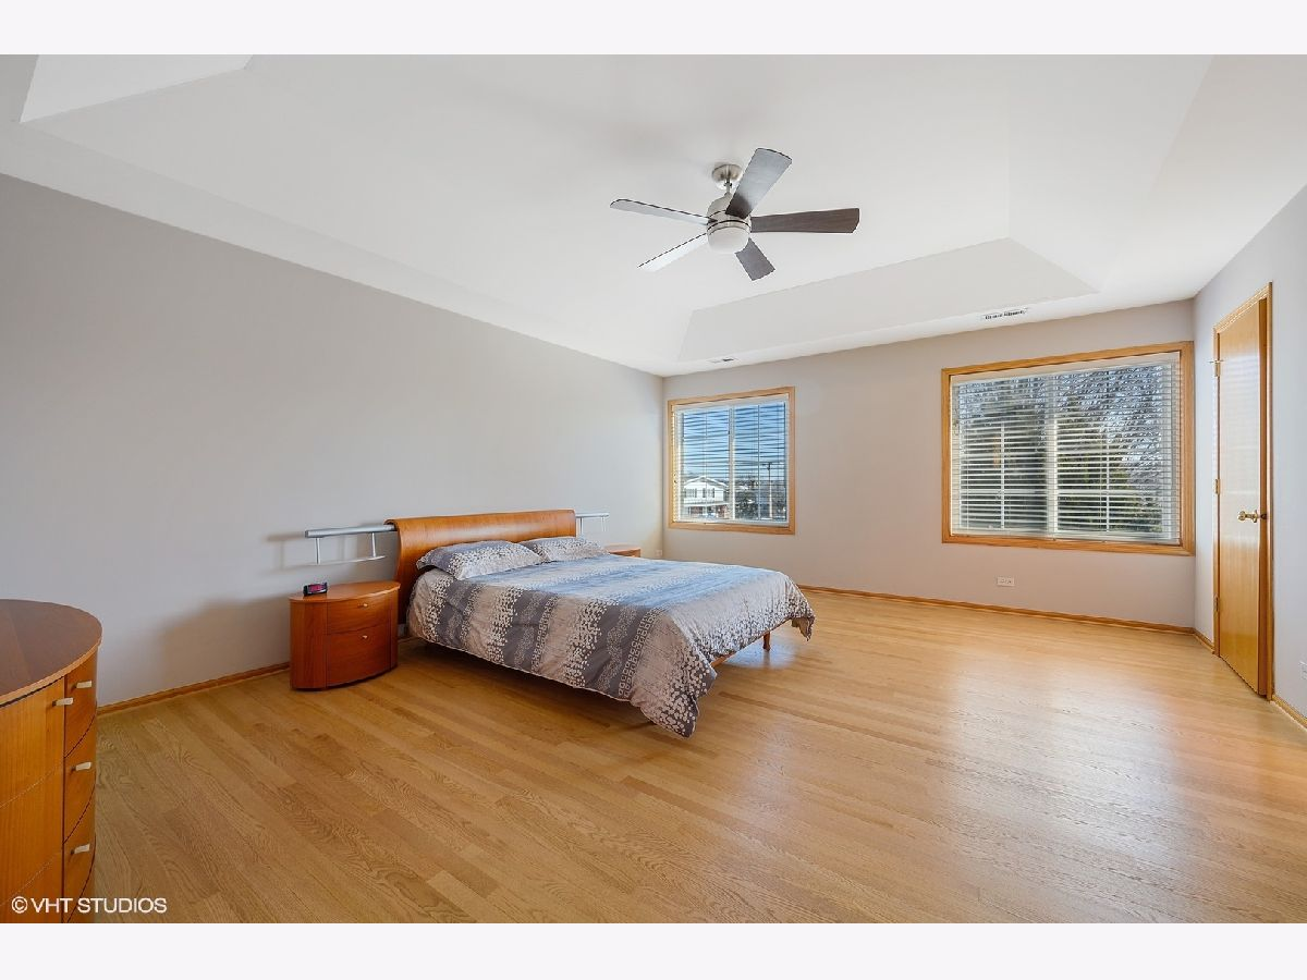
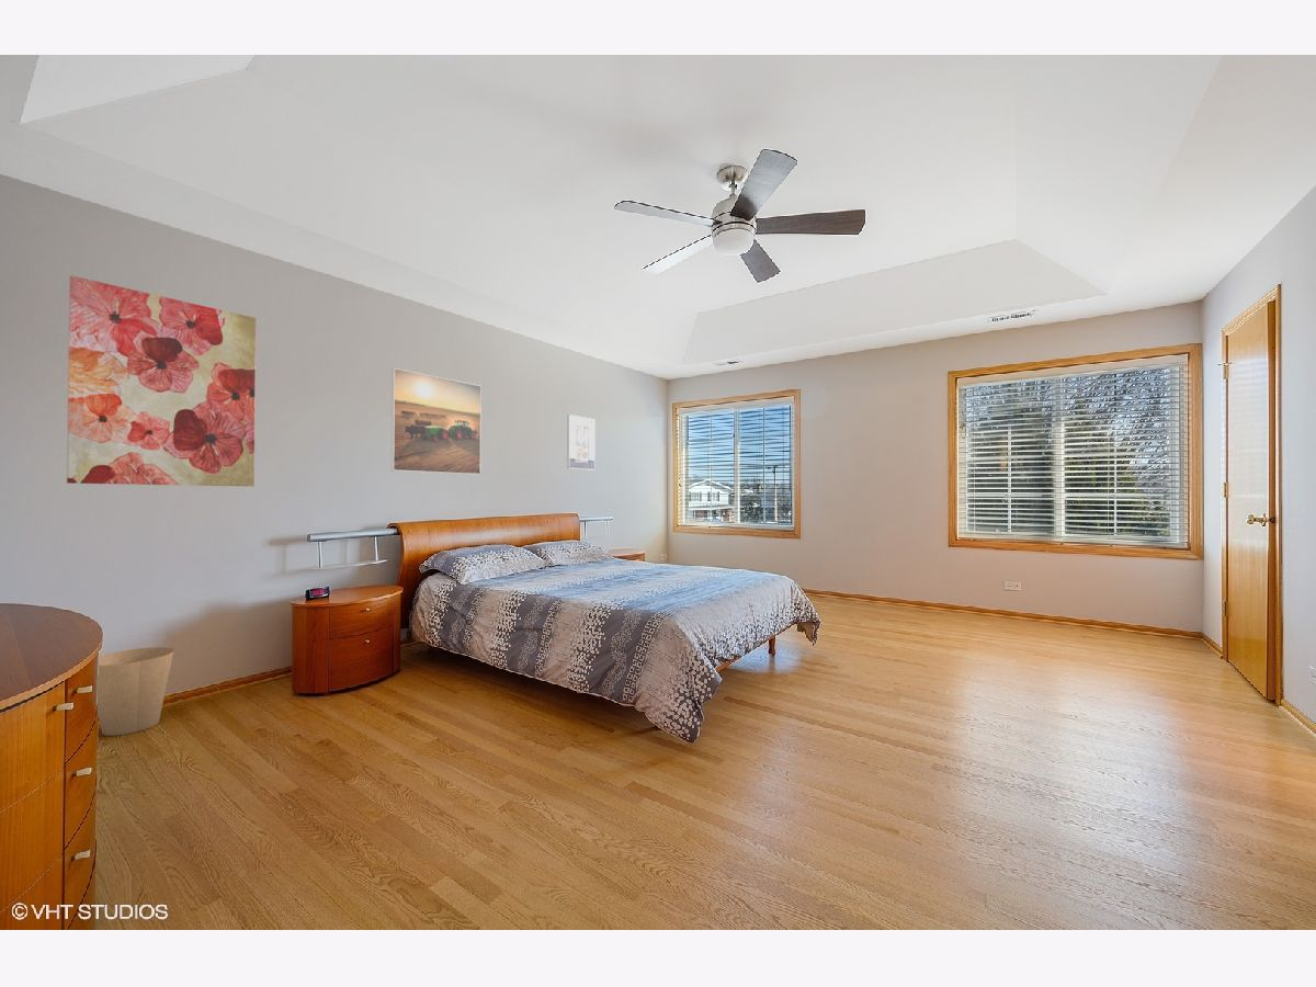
+ trash can [97,646,174,737]
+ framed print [566,413,597,472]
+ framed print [390,367,483,476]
+ wall art [66,274,257,488]
